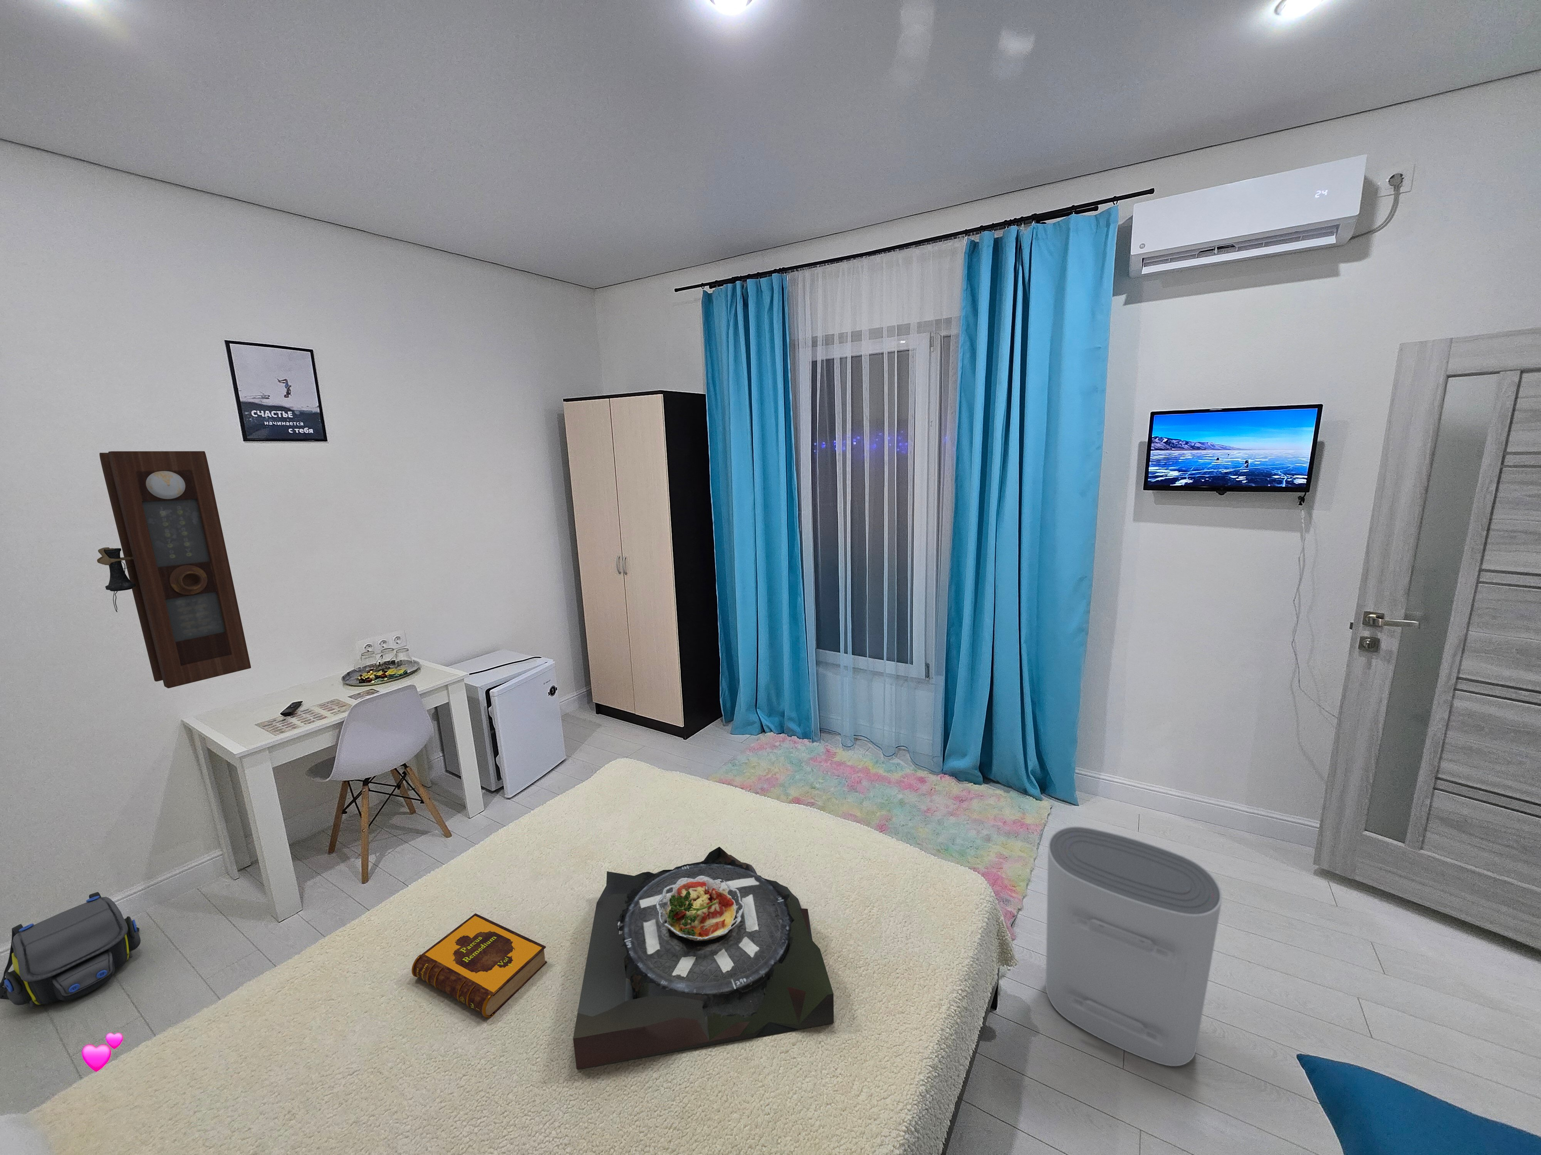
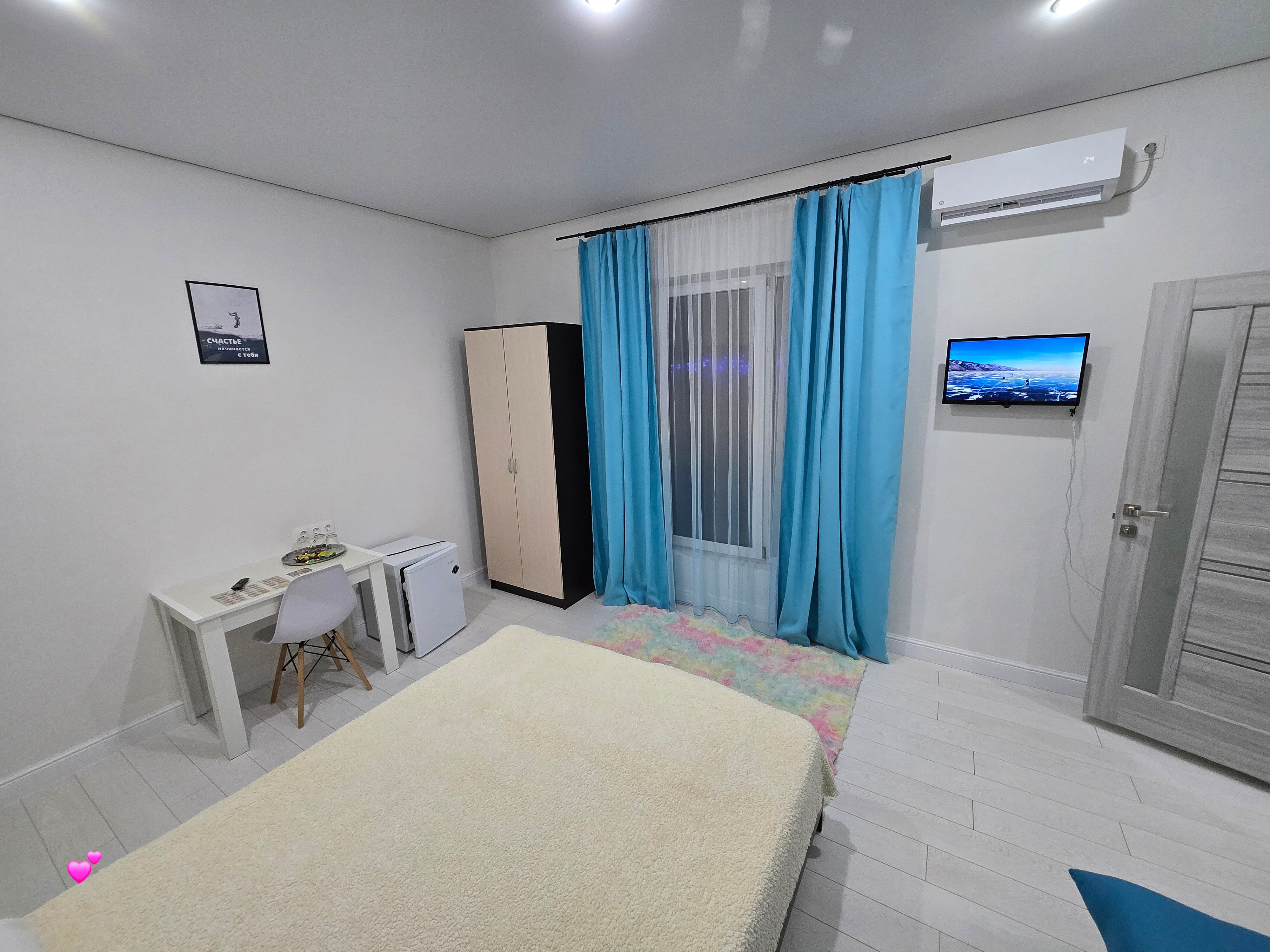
- hardback book [411,912,547,1018]
- serving tray [573,846,834,1070]
- pendulum clock [97,451,251,689]
- water heater [1046,826,1223,1066]
- shoulder bag [0,892,141,1008]
